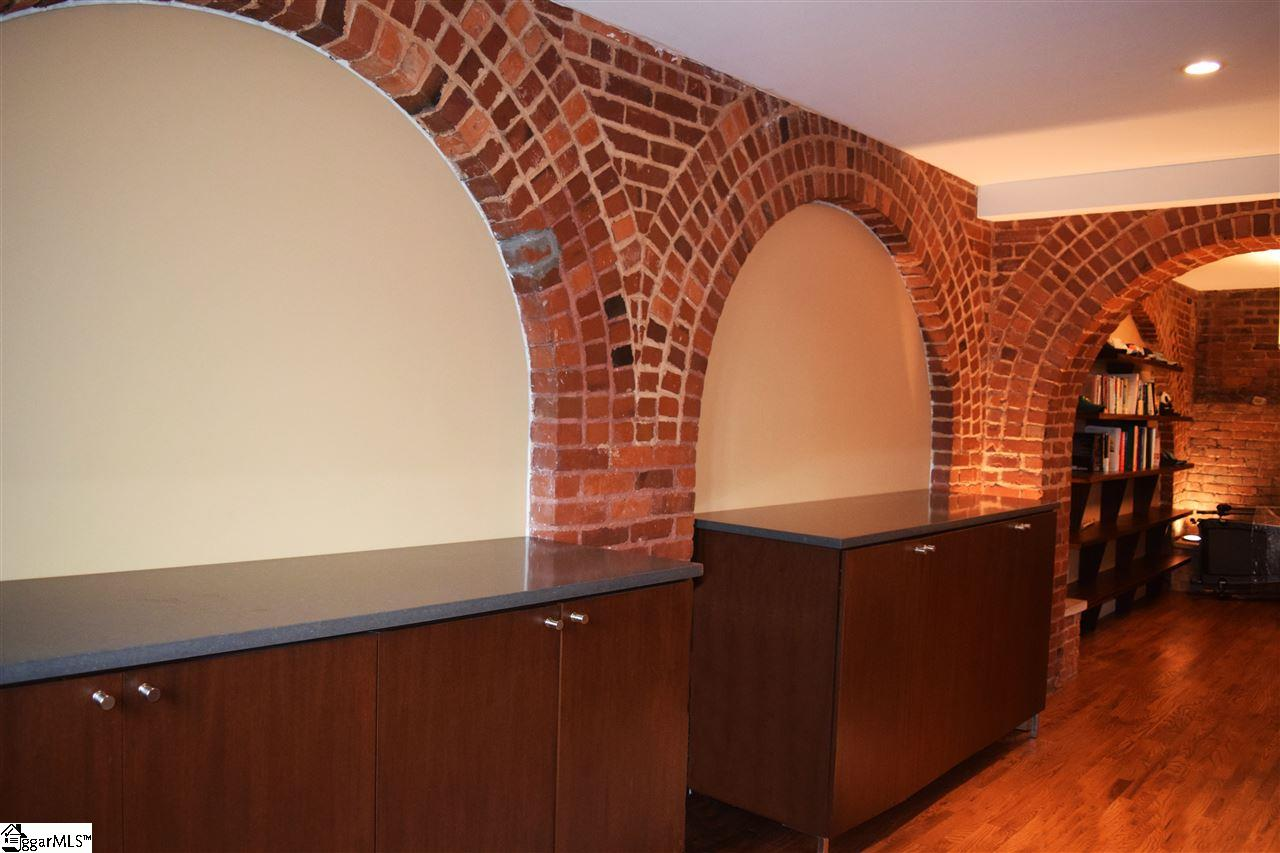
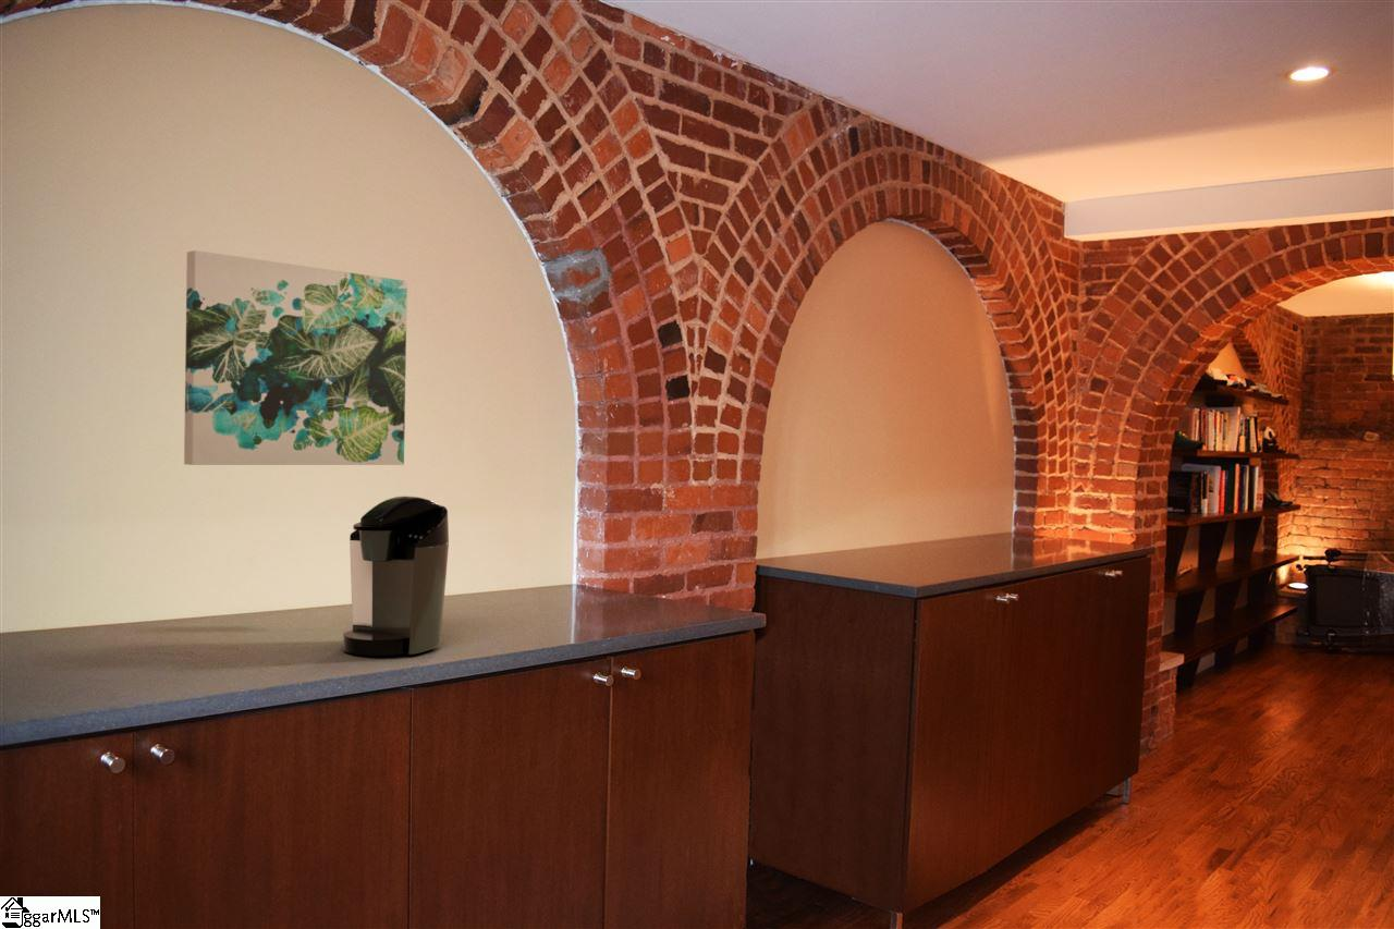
+ wall art [183,249,408,466]
+ coffee maker [342,496,450,657]
